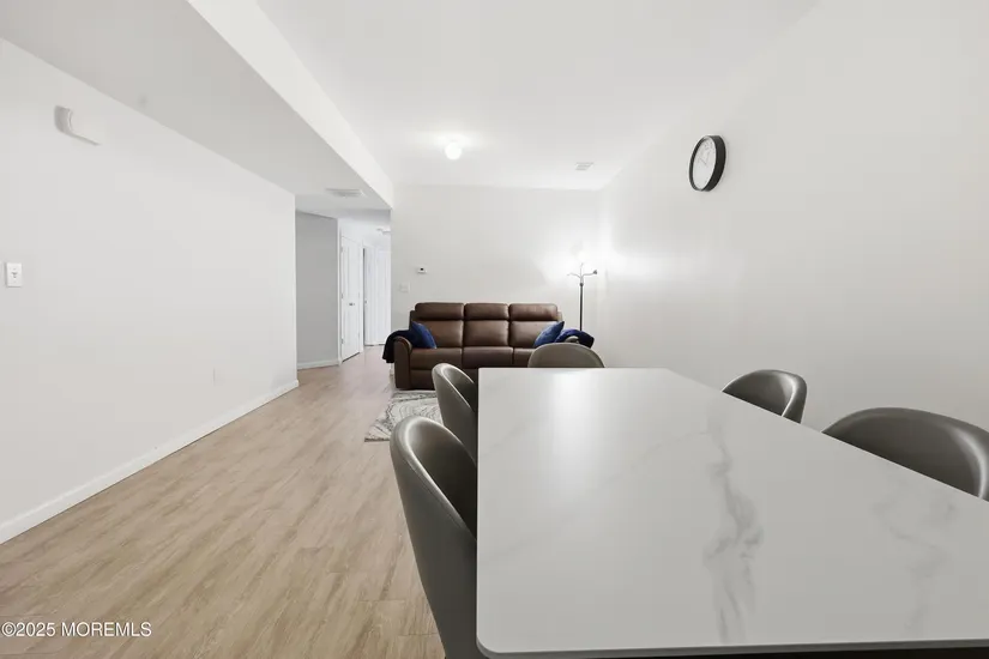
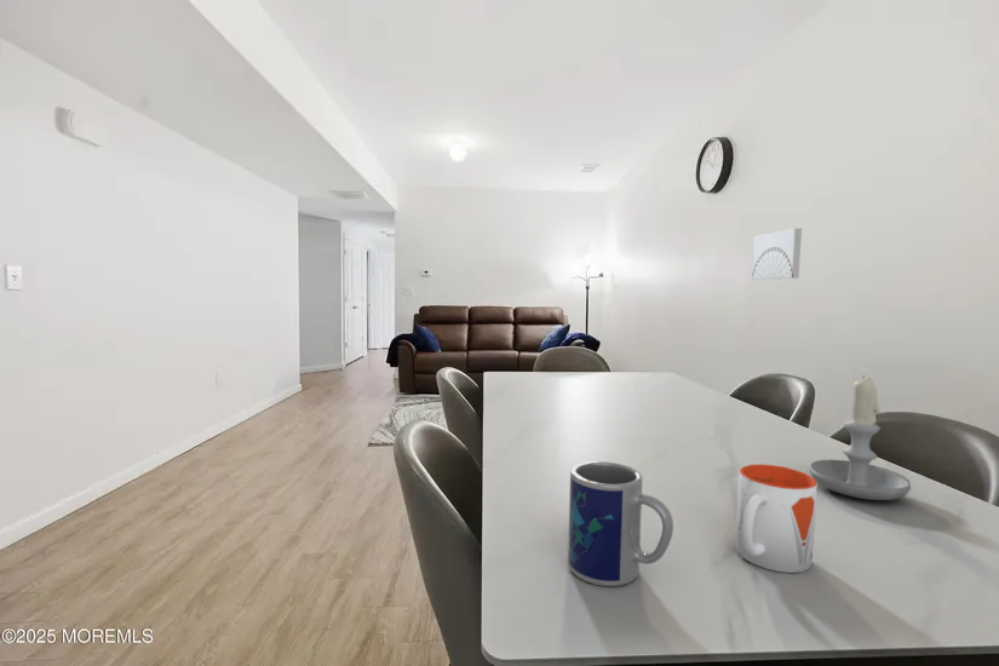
+ mug [734,463,819,574]
+ mug [567,460,674,587]
+ wall art [751,228,803,281]
+ candle [809,373,912,501]
